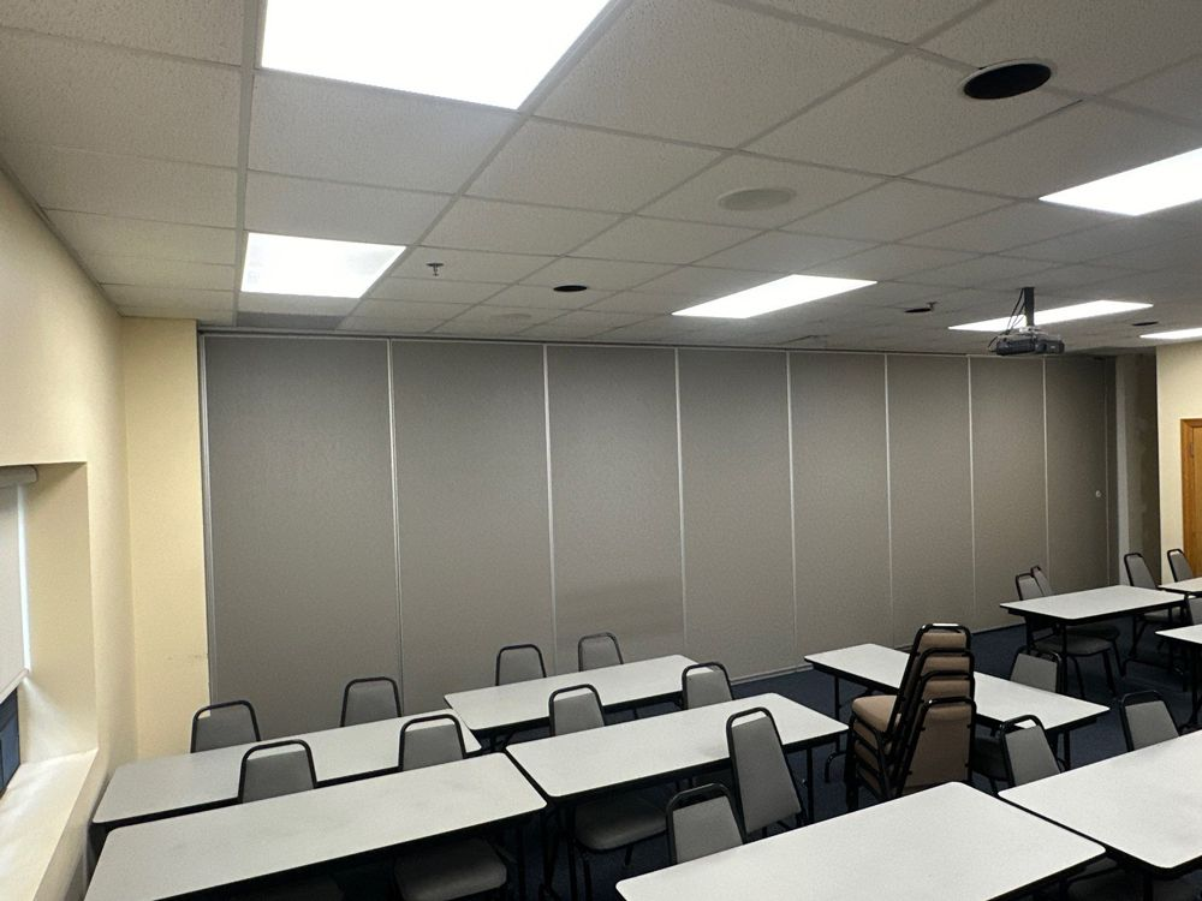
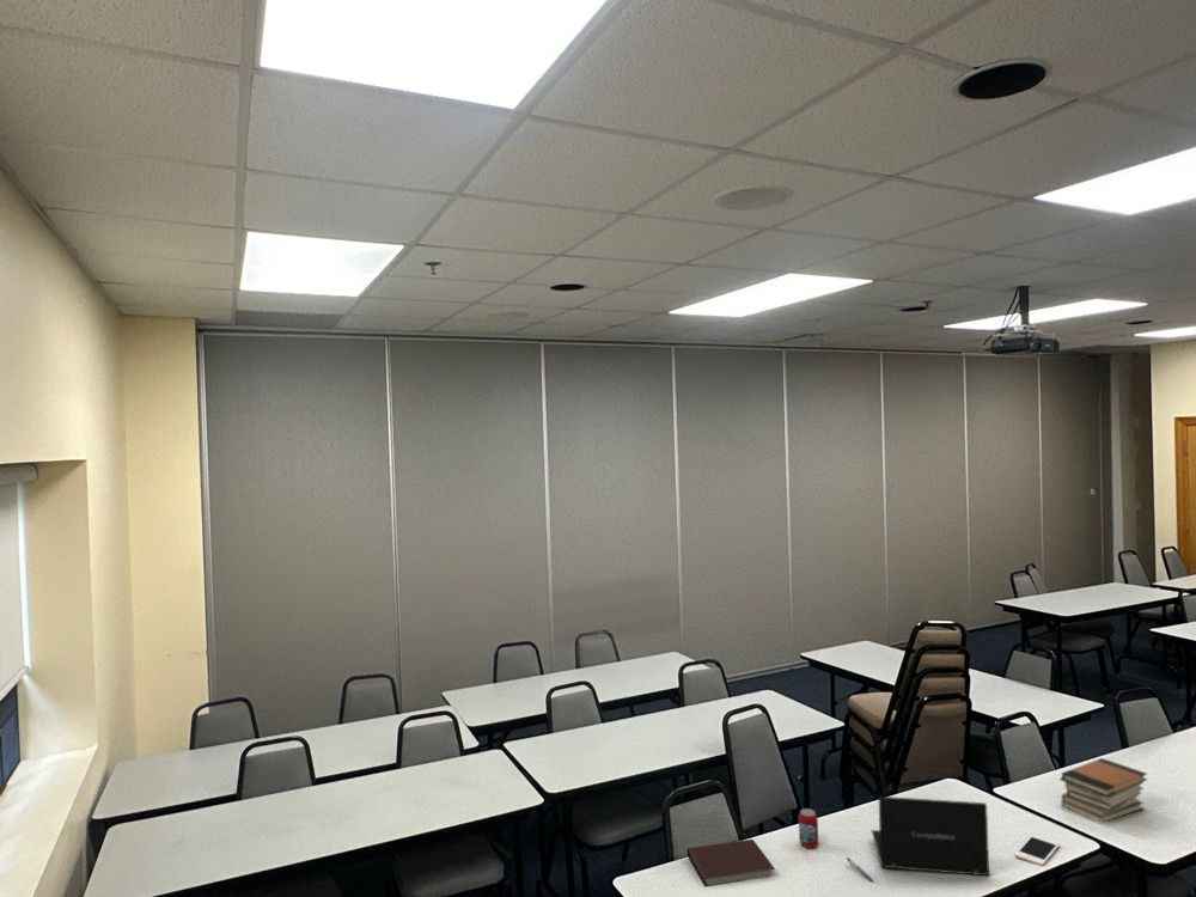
+ pen [846,856,875,884]
+ cell phone [1014,834,1061,867]
+ book stack [1058,757,1148,822]
+ notebook [687,838,776,889]
+ laptop [871,795,991,877]
+ beverage can [798,807,819,849]
